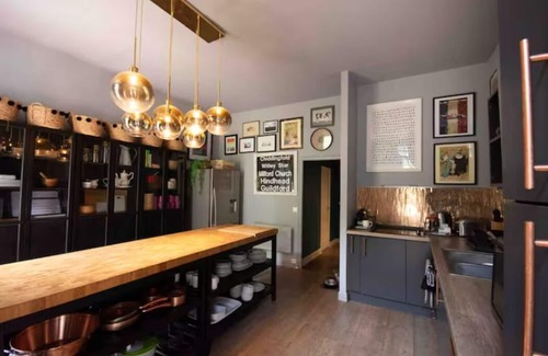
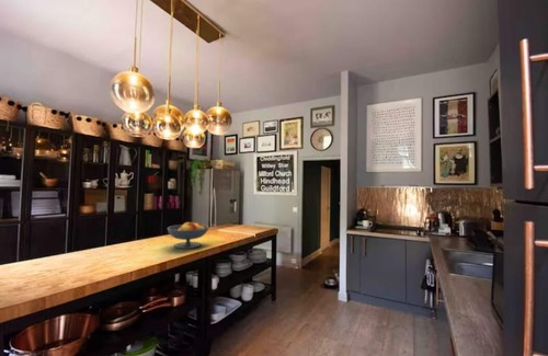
+ fruit bowl [167,220,210,250]
